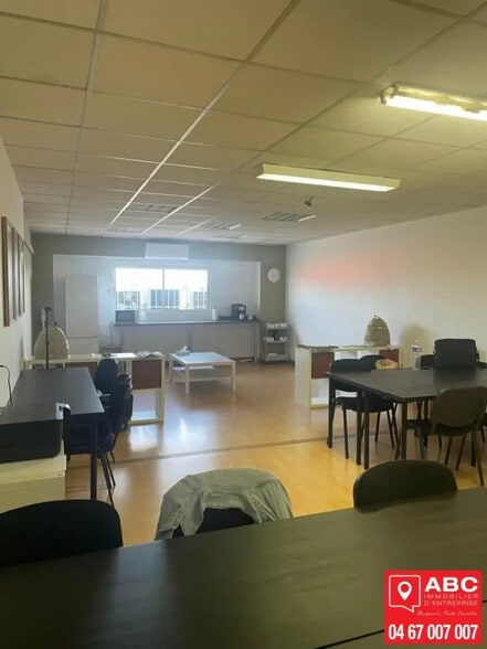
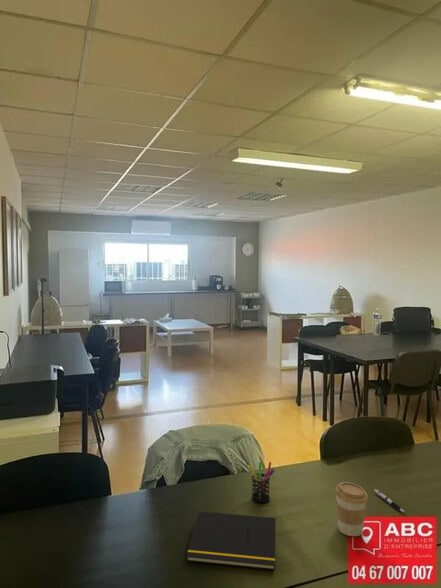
+ pen holder [247,461,275,504]
+ pen [374,488,406,514]
+ coffee cup [334,481,369,537]
+ notepad [186,510,277,571]
